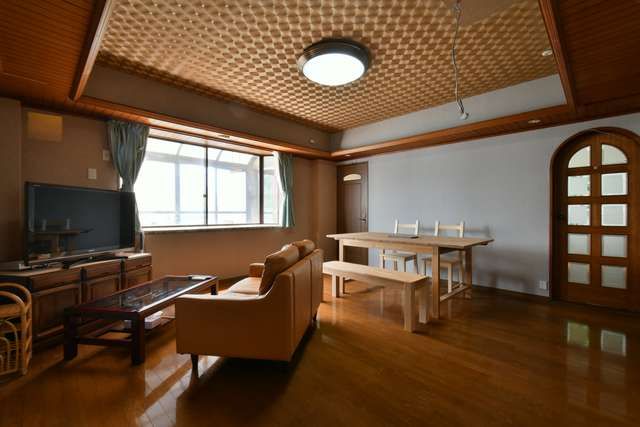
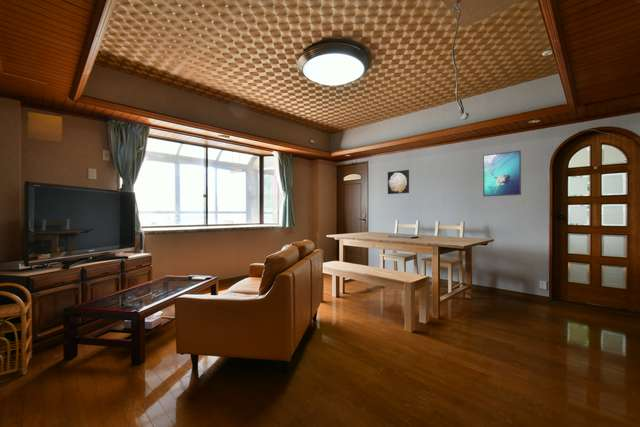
+ wall art [387,169,410,195]
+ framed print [482,149,522,197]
